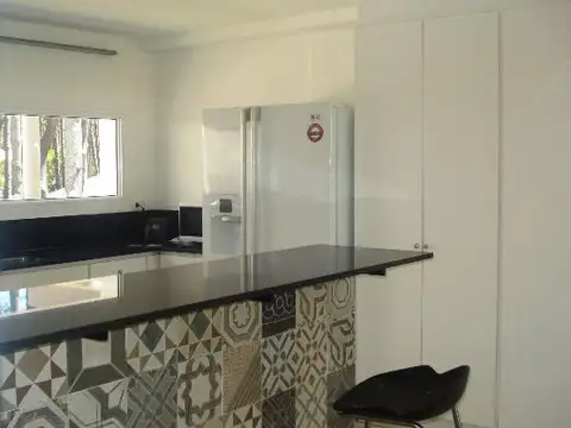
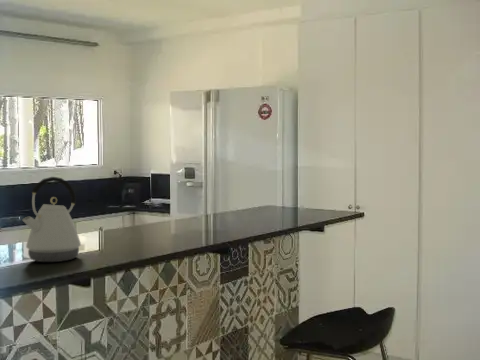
+ kettle [22,176,82,263]
